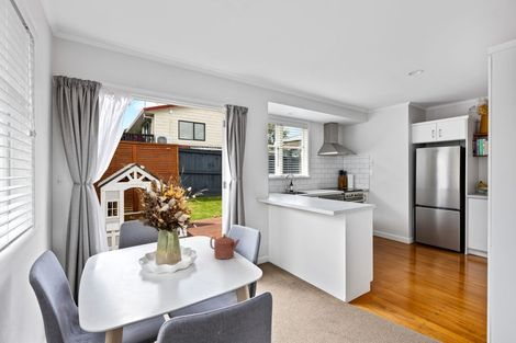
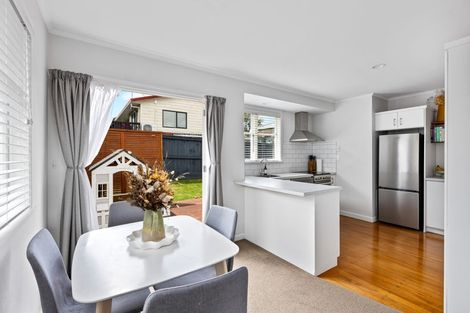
- teapot [209,232,240,260]
